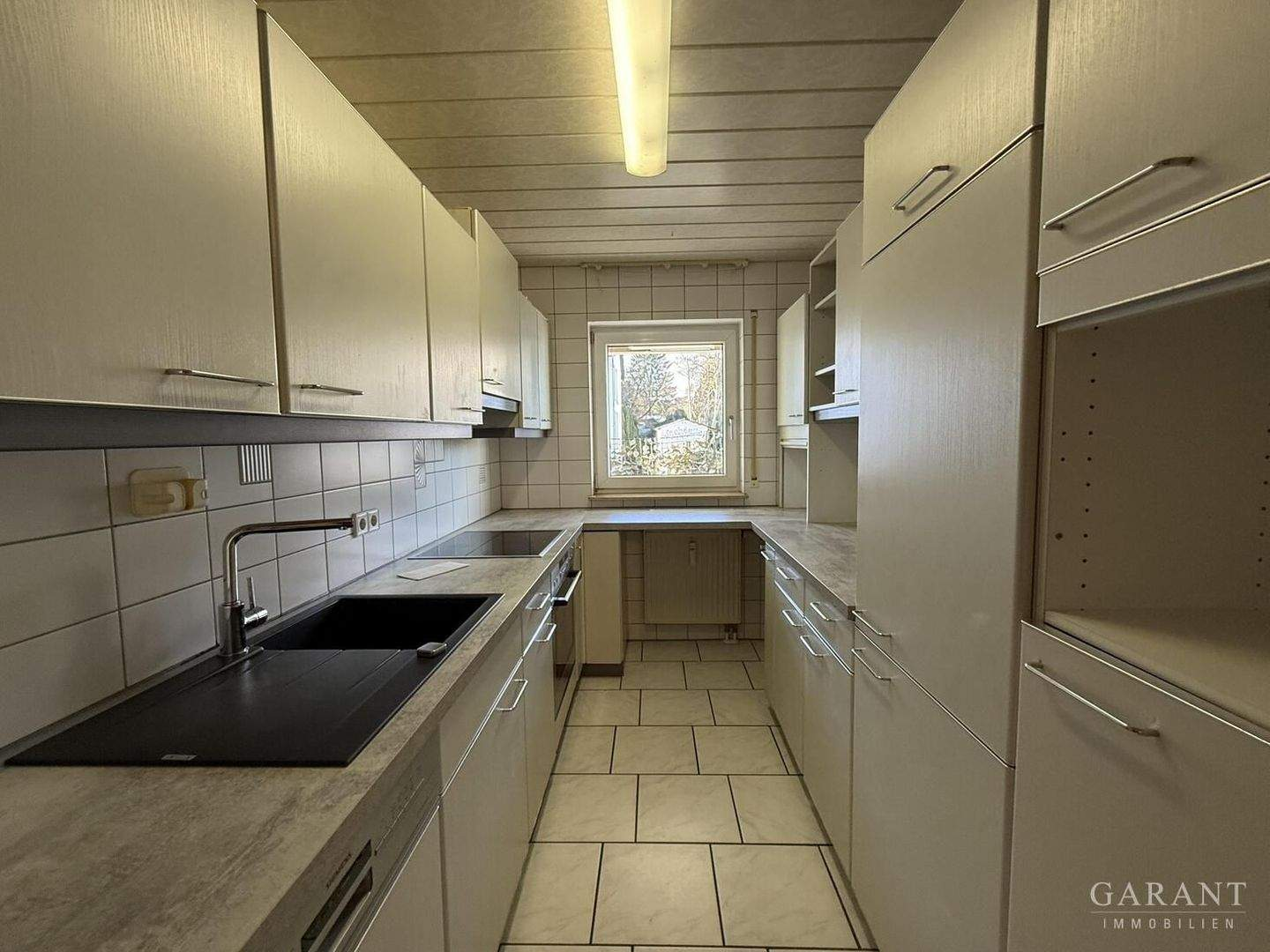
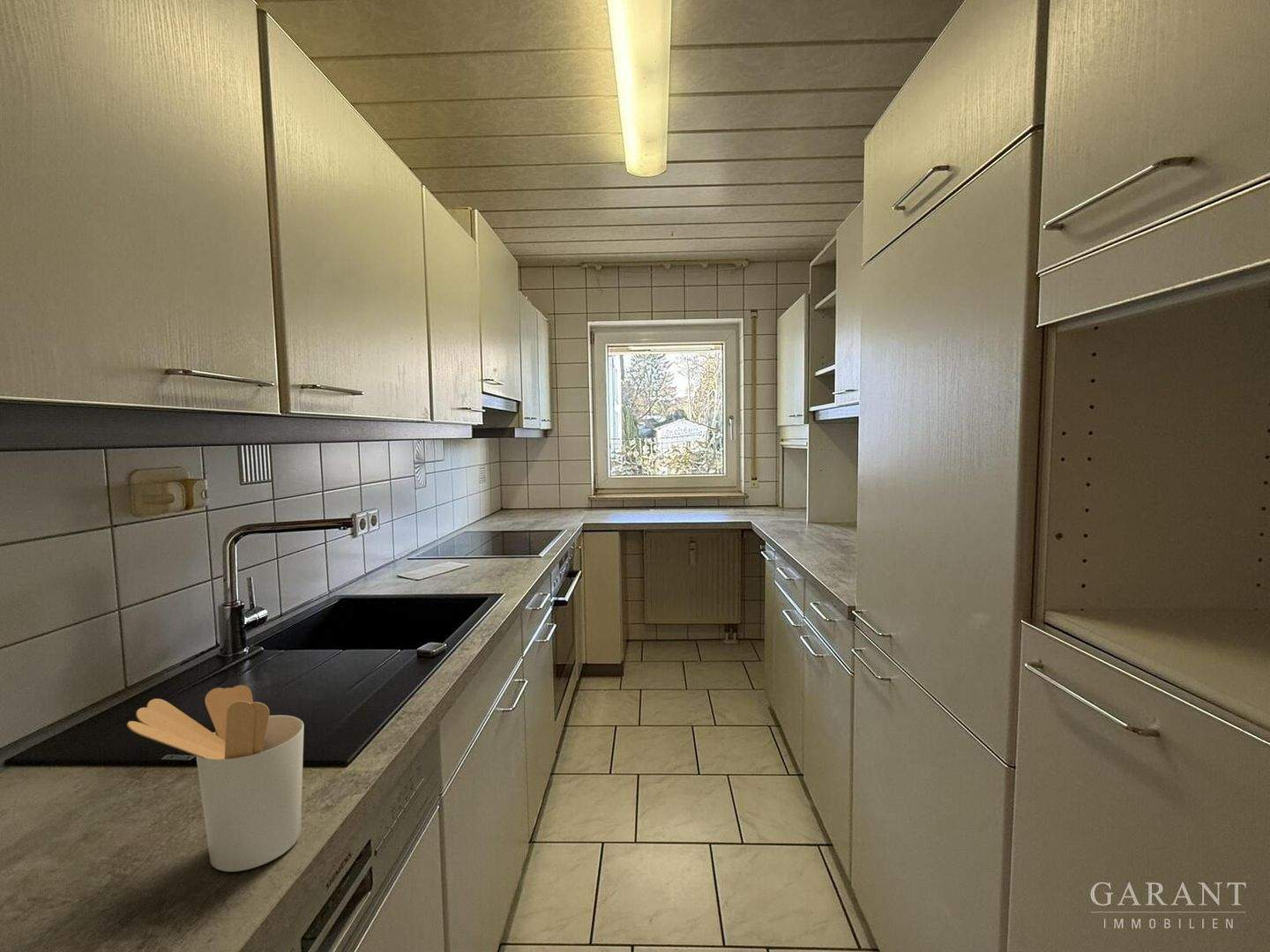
+ utensil holder [126,684,305,873]
